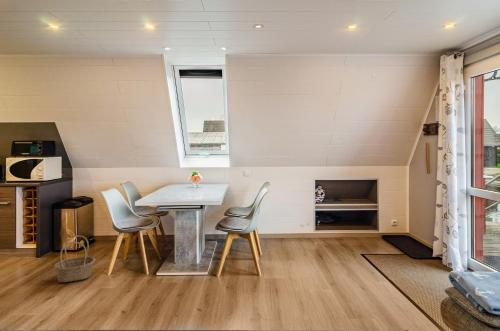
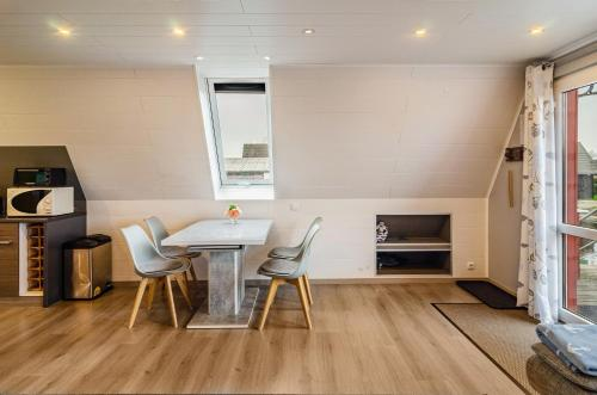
- basket [53,234,96,283]
